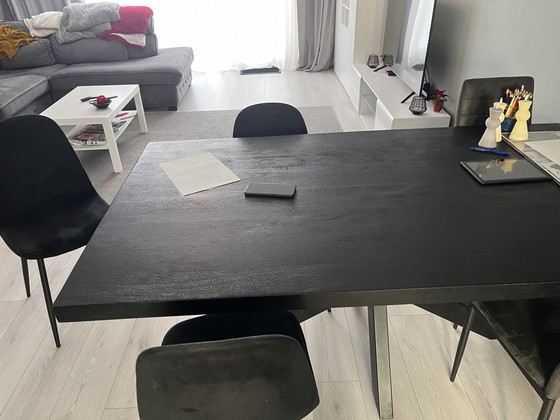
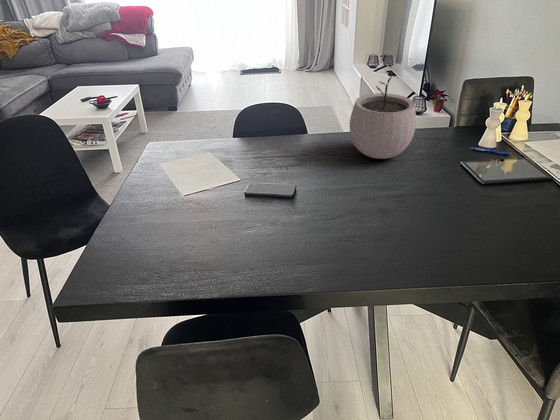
+ plant pot [349,75,417,160]
